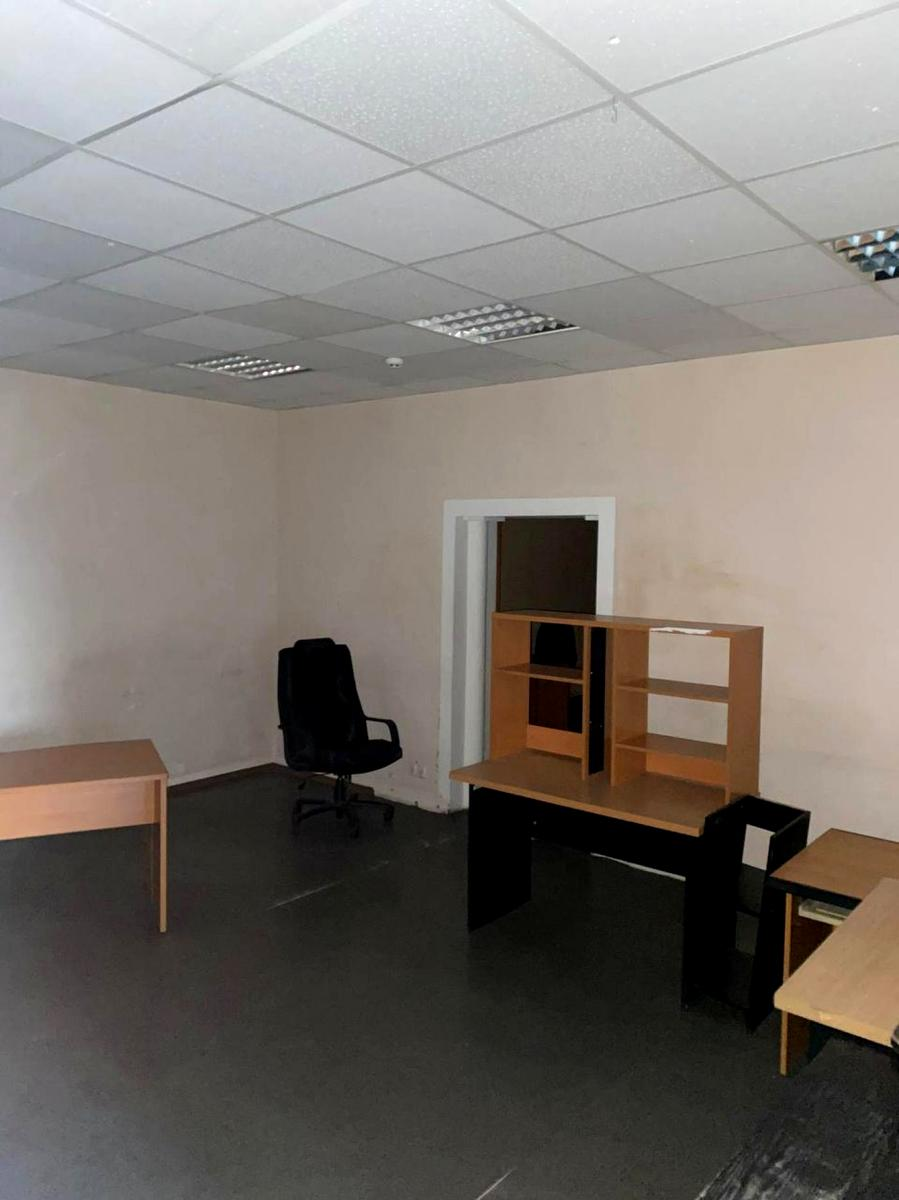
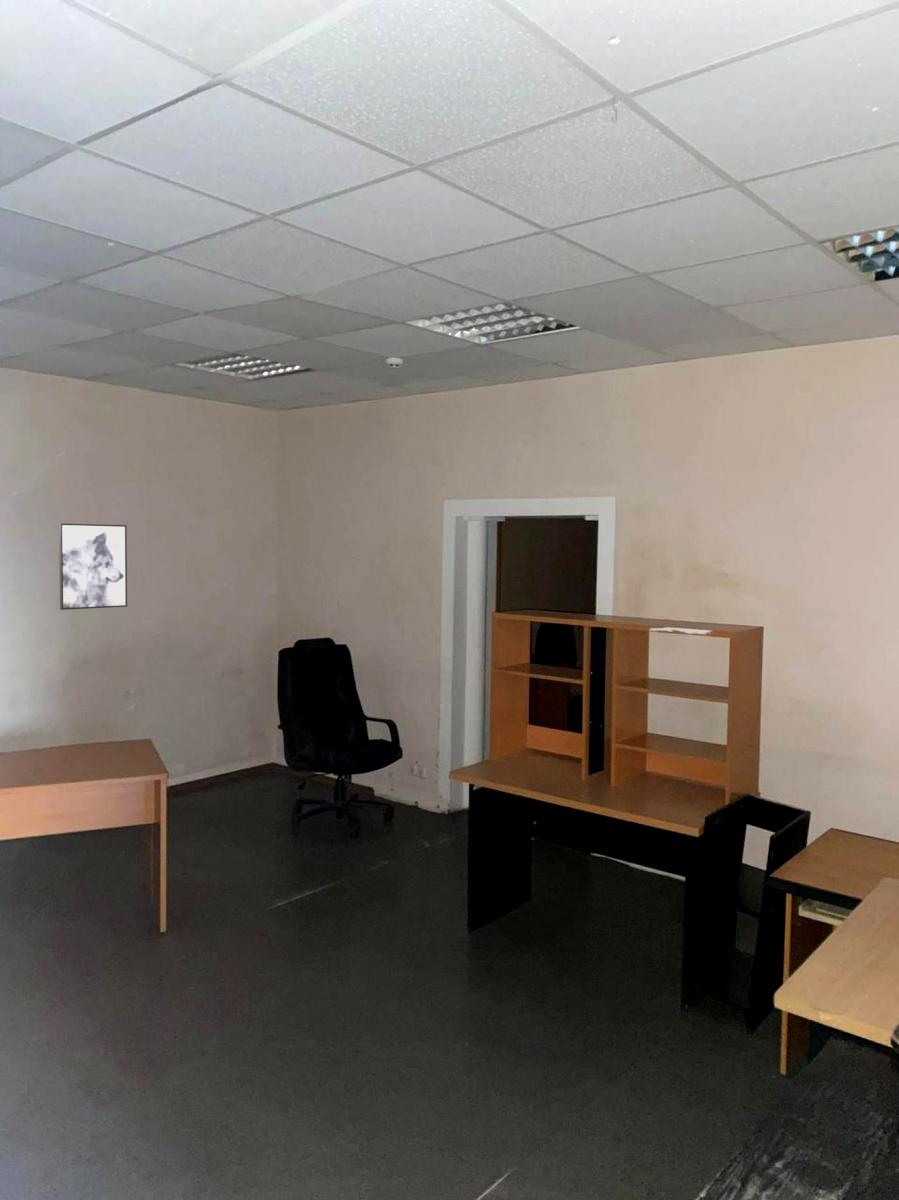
+ wall art [58,522,128,611]
